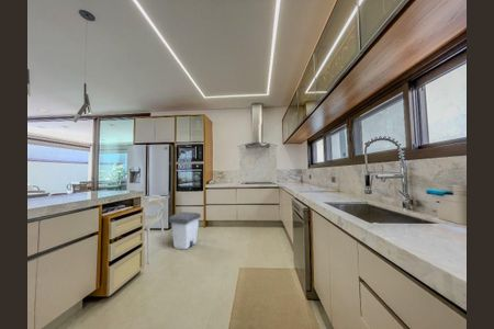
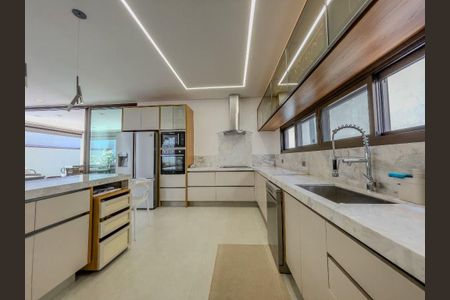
- trash can [168,211,202,251]
